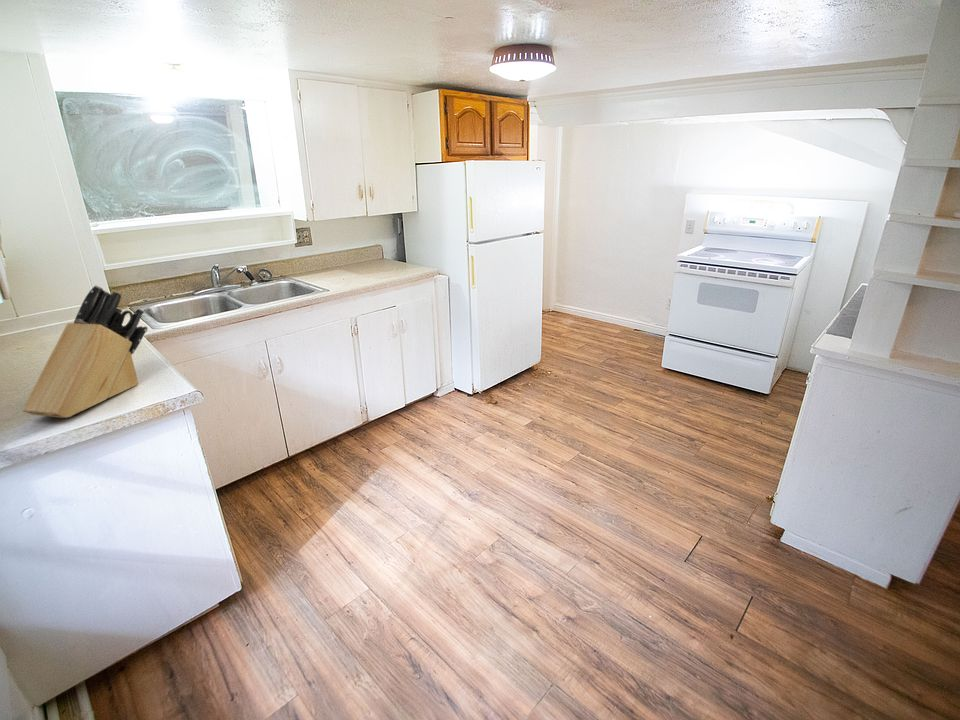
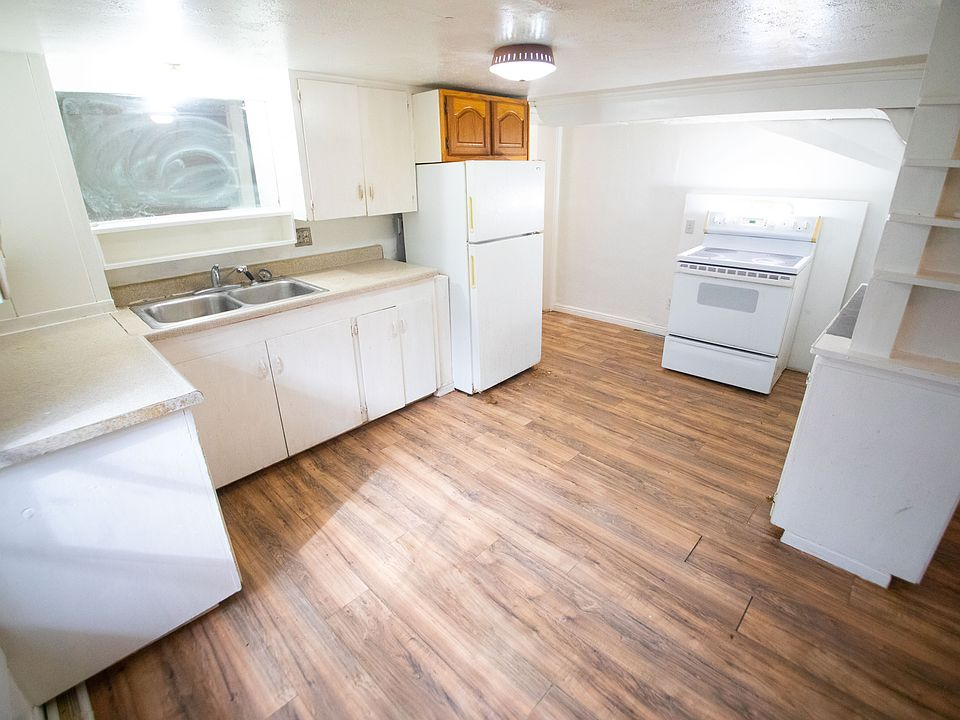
- knife block [21,284,148,419]
